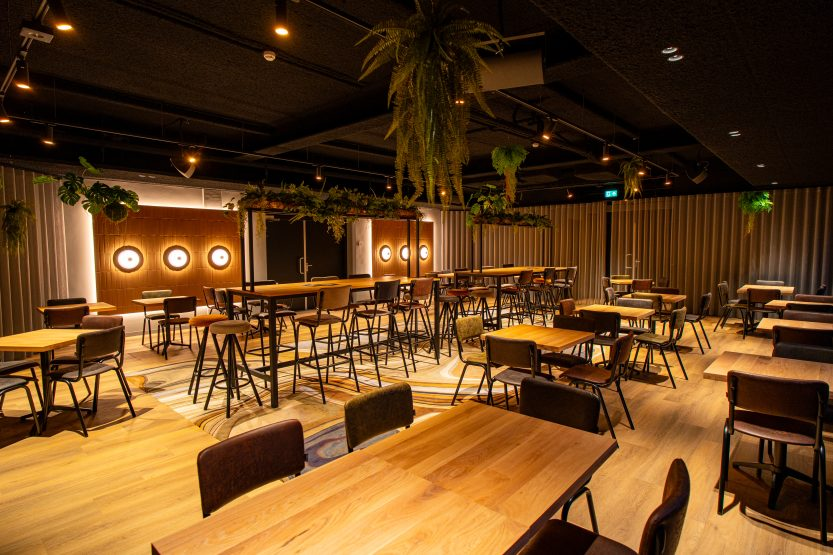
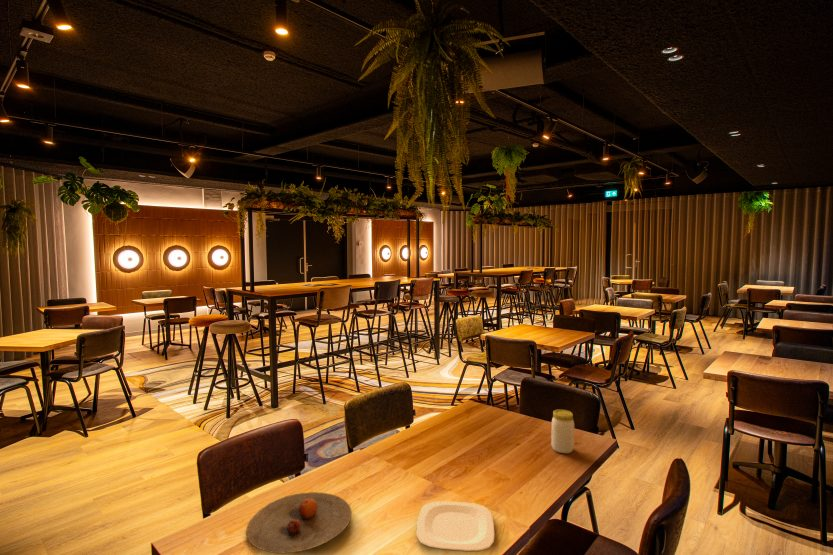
+ plate [416,500,496,552]
+ jar [550,409,575,454]
+ plate [245,491,353,555]
